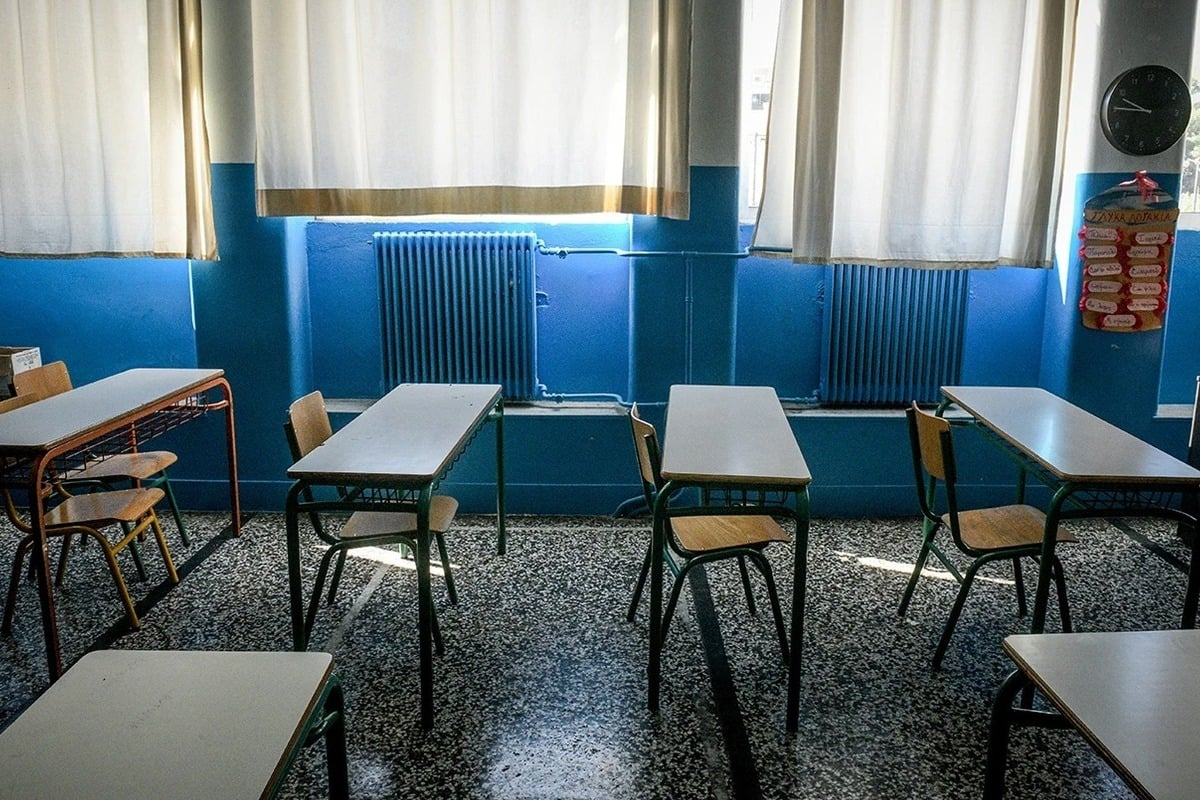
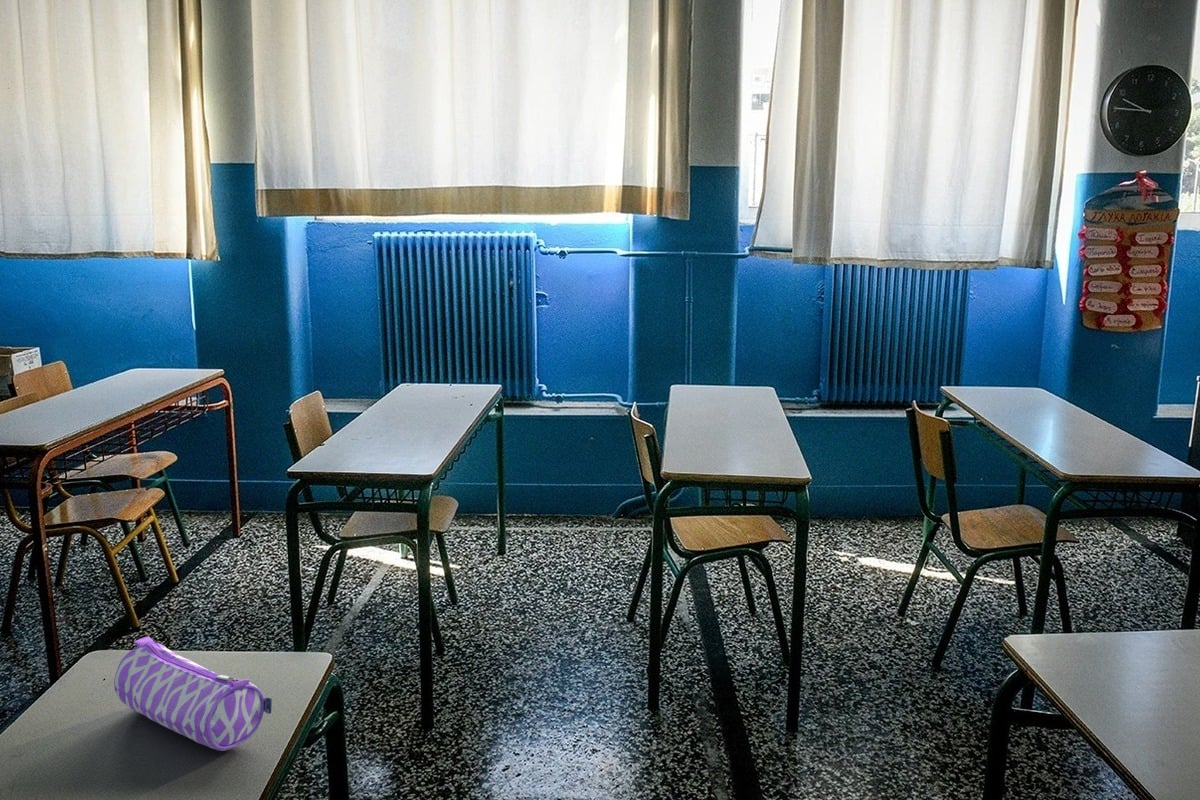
+ pencil case [113,636,273,752]
